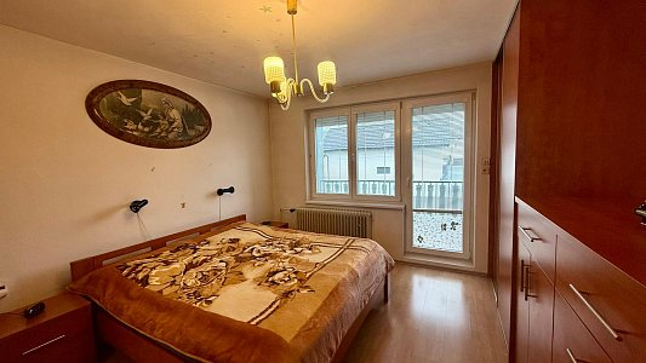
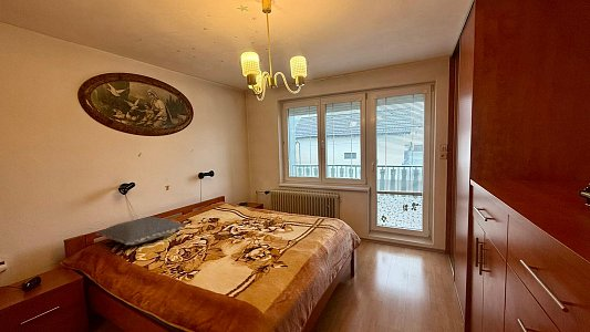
+ pillow [94,216,187,246]
